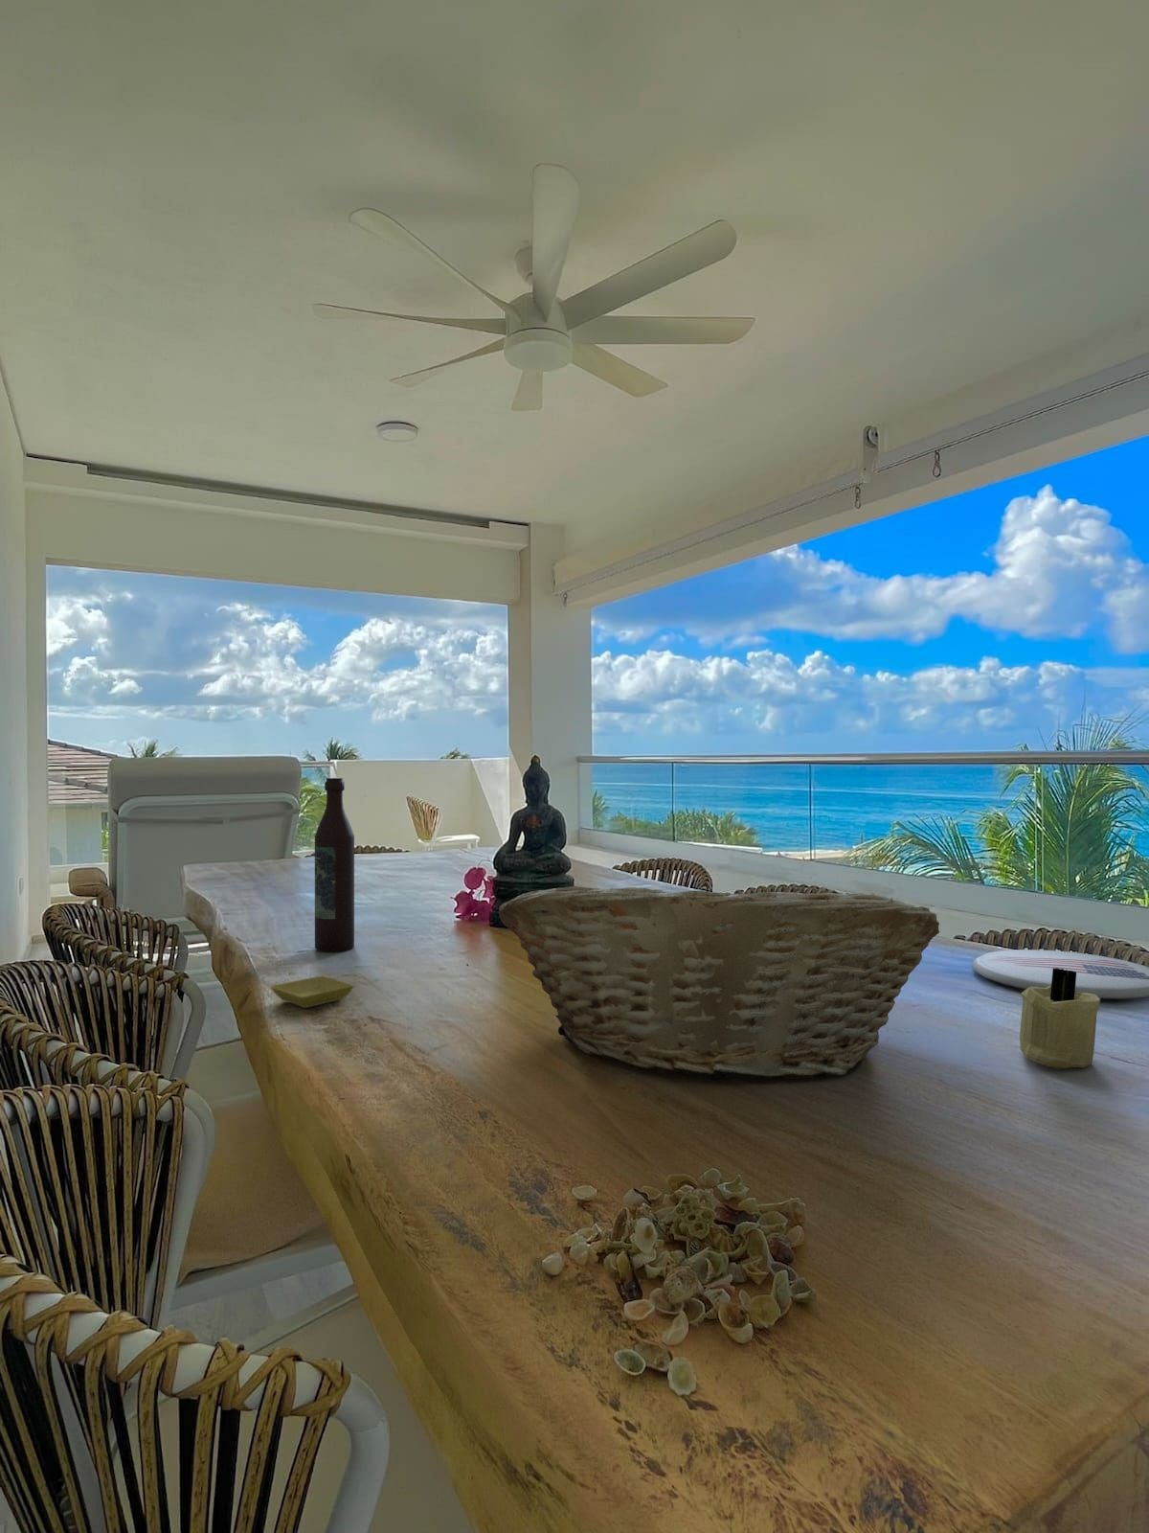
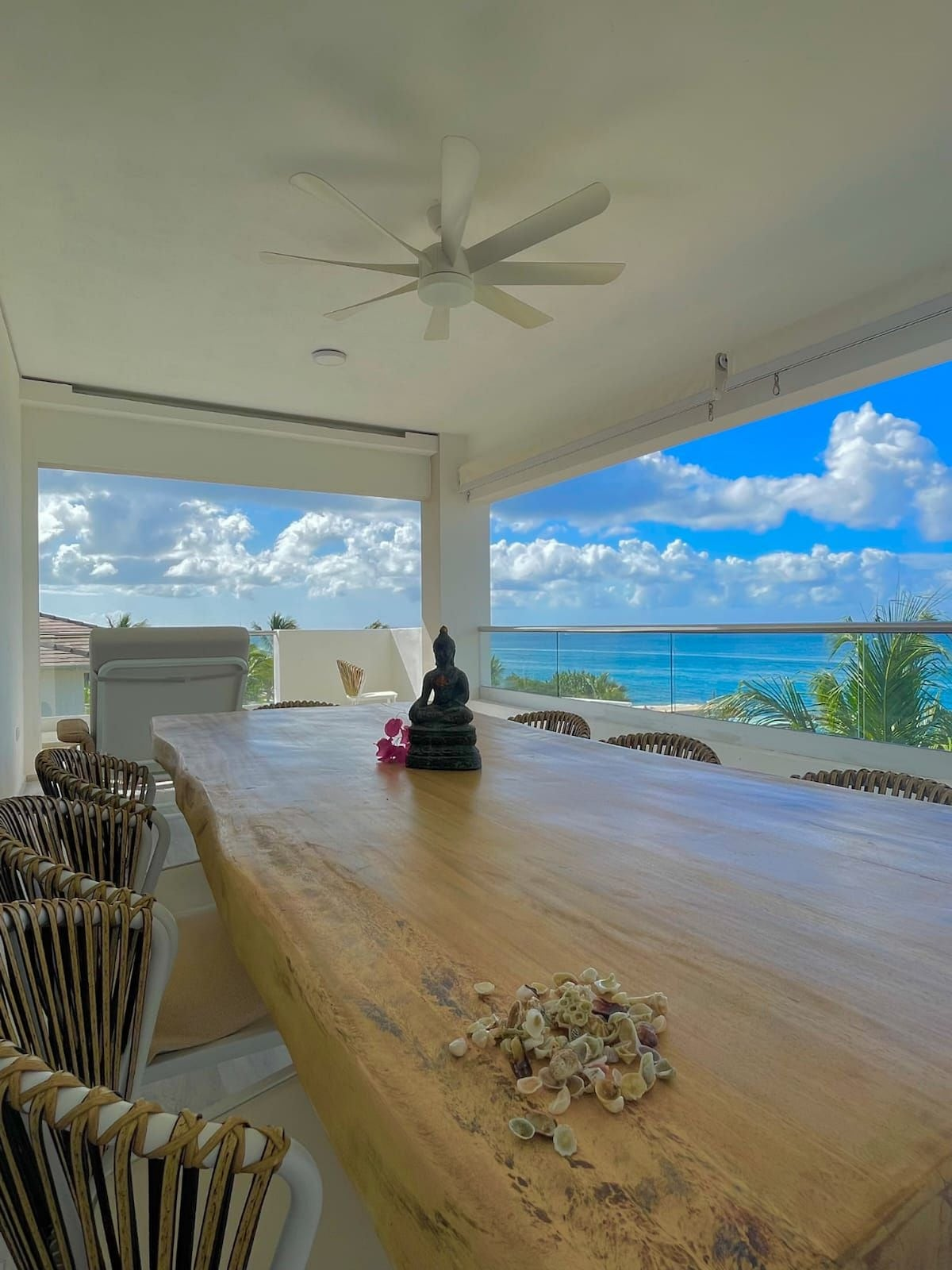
- saucer [269,974,355,1009]
- wine bottle [314,777,355,952]
- fruit basket [498,881,940,1082]
- plate [970,949,1149,1001]
- candle [1019,968,1101,1069]
